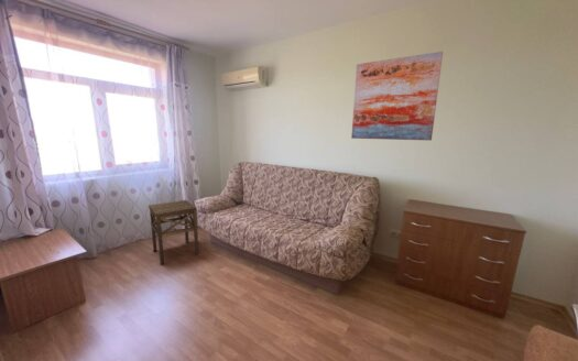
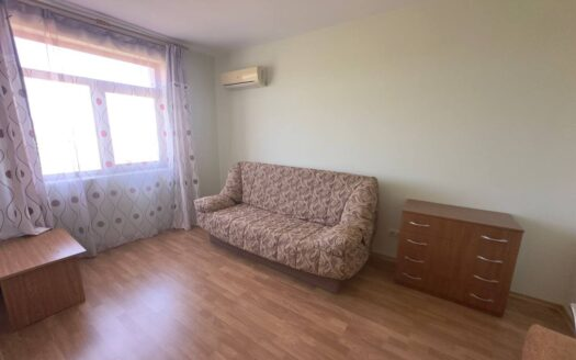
- wall art [350,51,444,142]
- side table [148,199,199,265]
